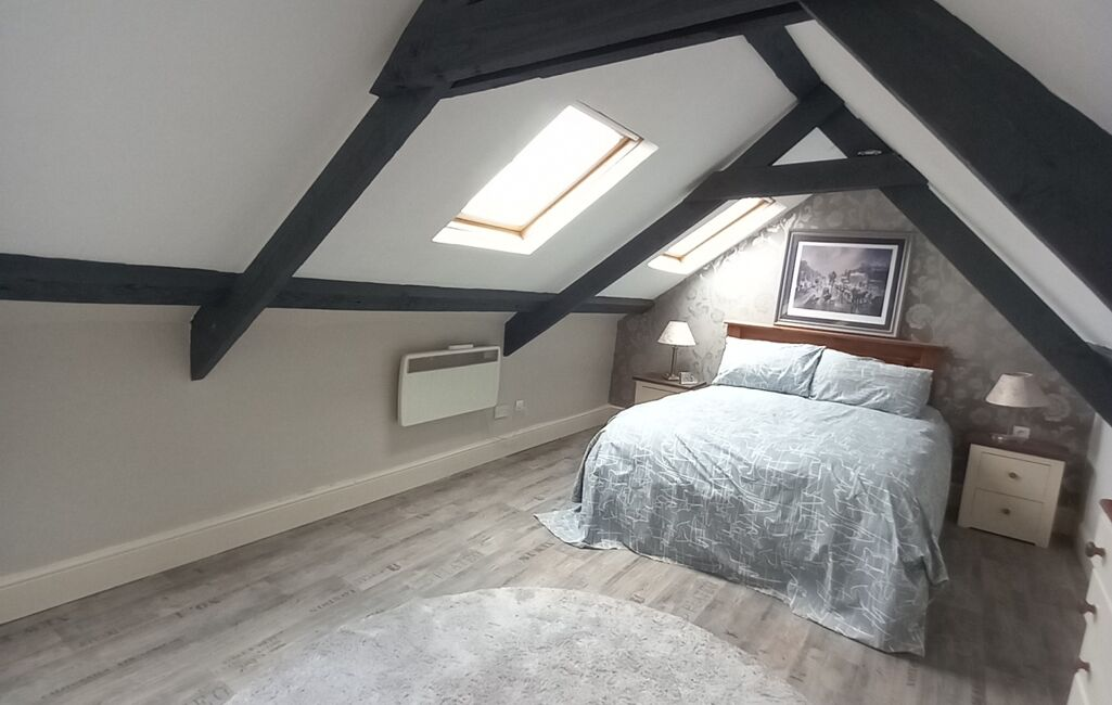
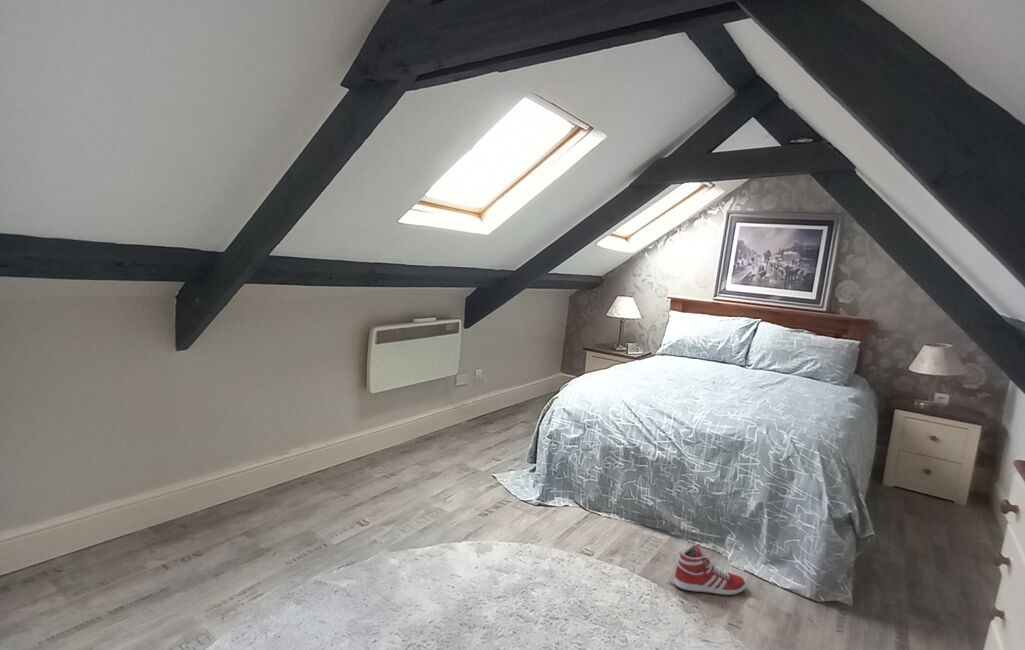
+ sneaker [673,543,747,597]
